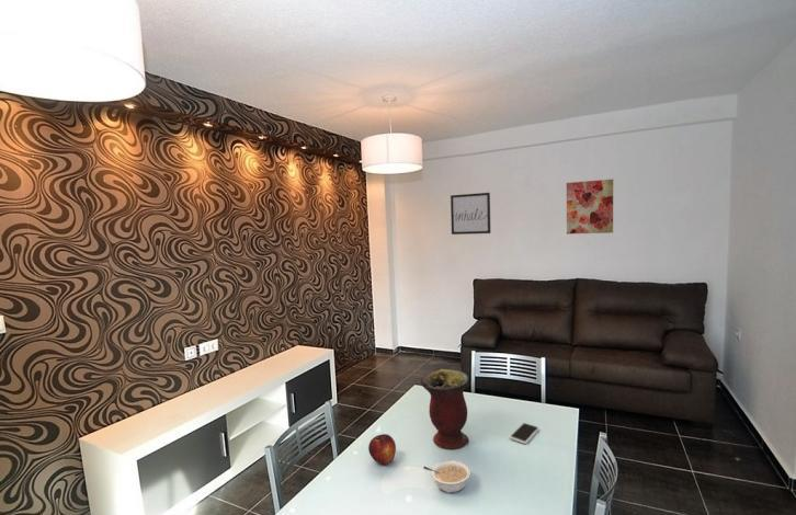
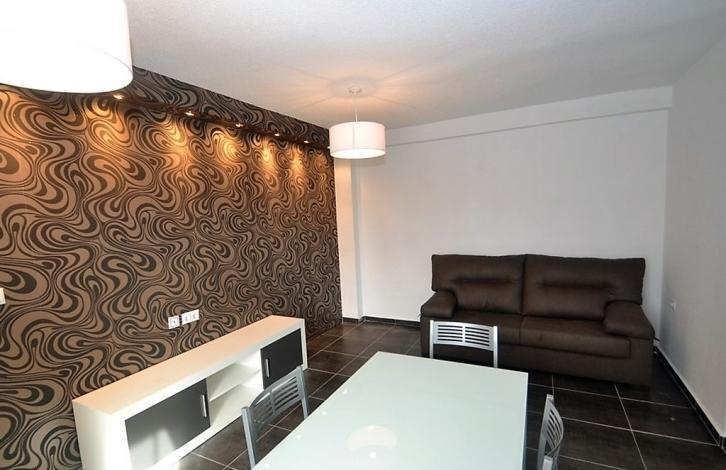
- wall art [566,179,614,234]
- vase [420,368,470,450]
- legume [422,459,471,494]
- wall art [450,192,491,236]
- smartphone [509,422,541,445]
- fruit [367,433,397,467]
